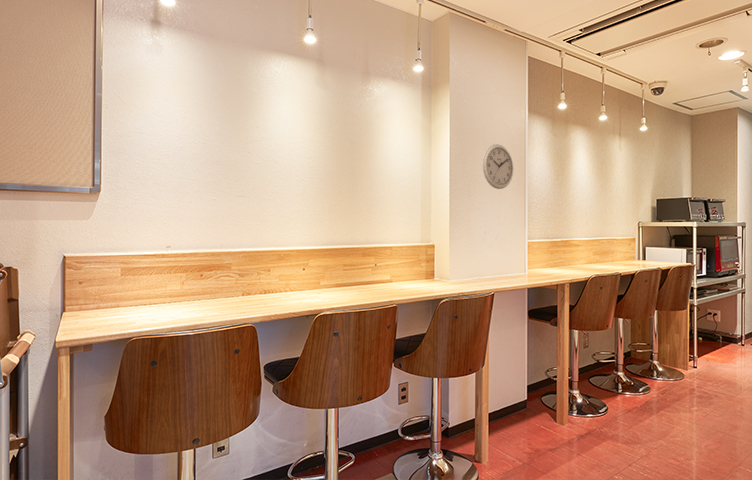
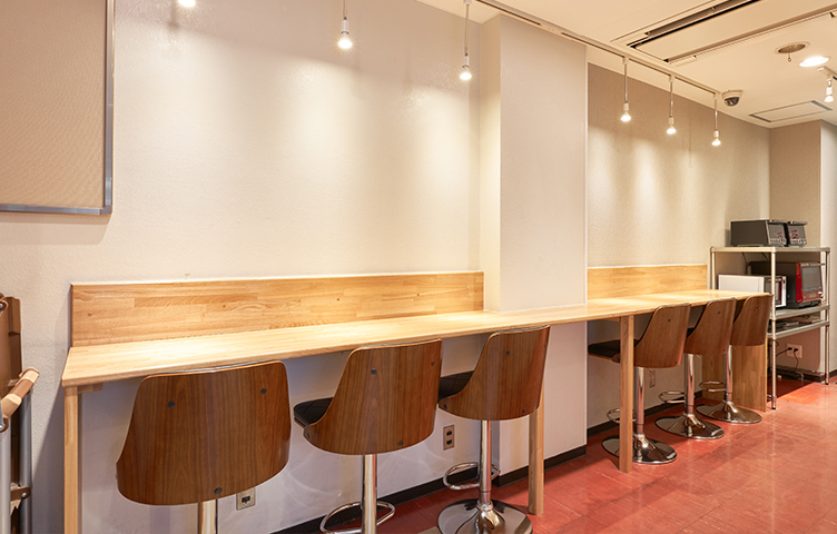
- wall clock [481,143,515,190]
